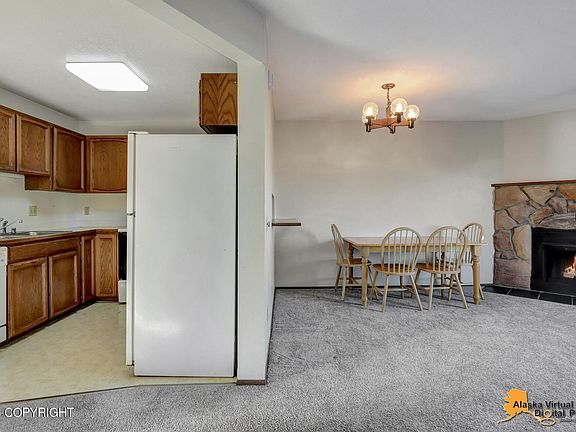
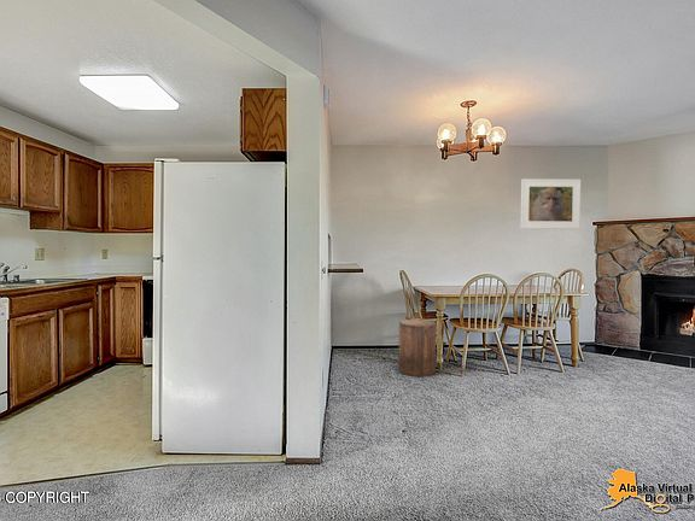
+ stool [398,318,437,377]
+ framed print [519,177,582,230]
